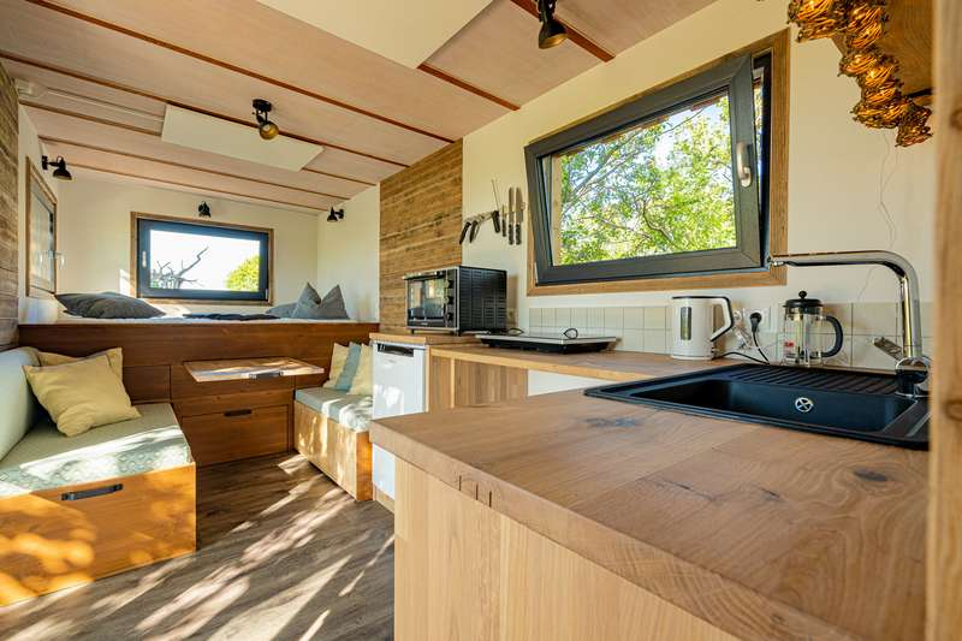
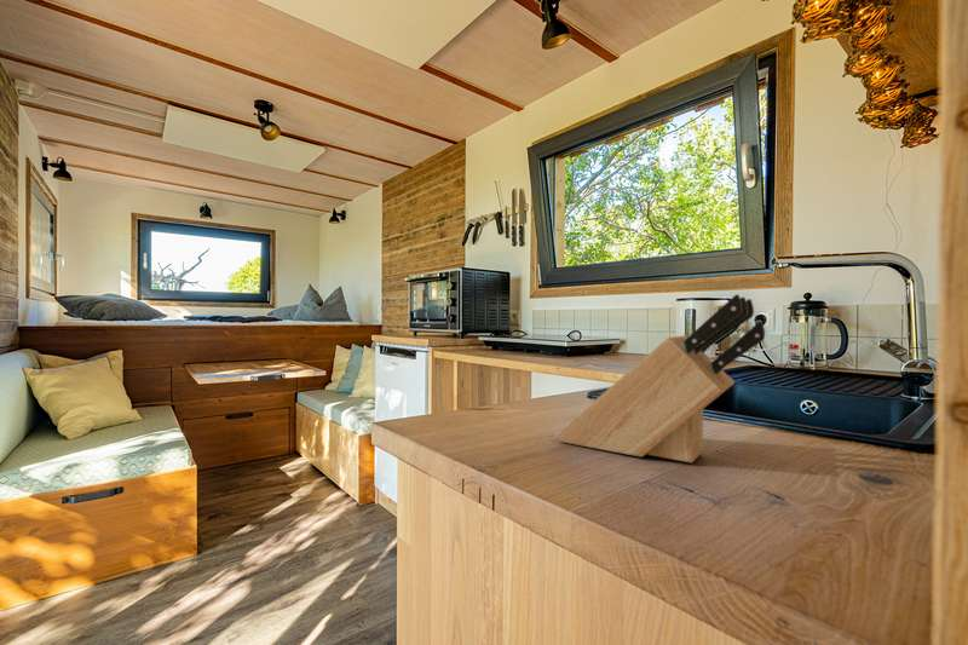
+ knife block [554,293,766,465]
